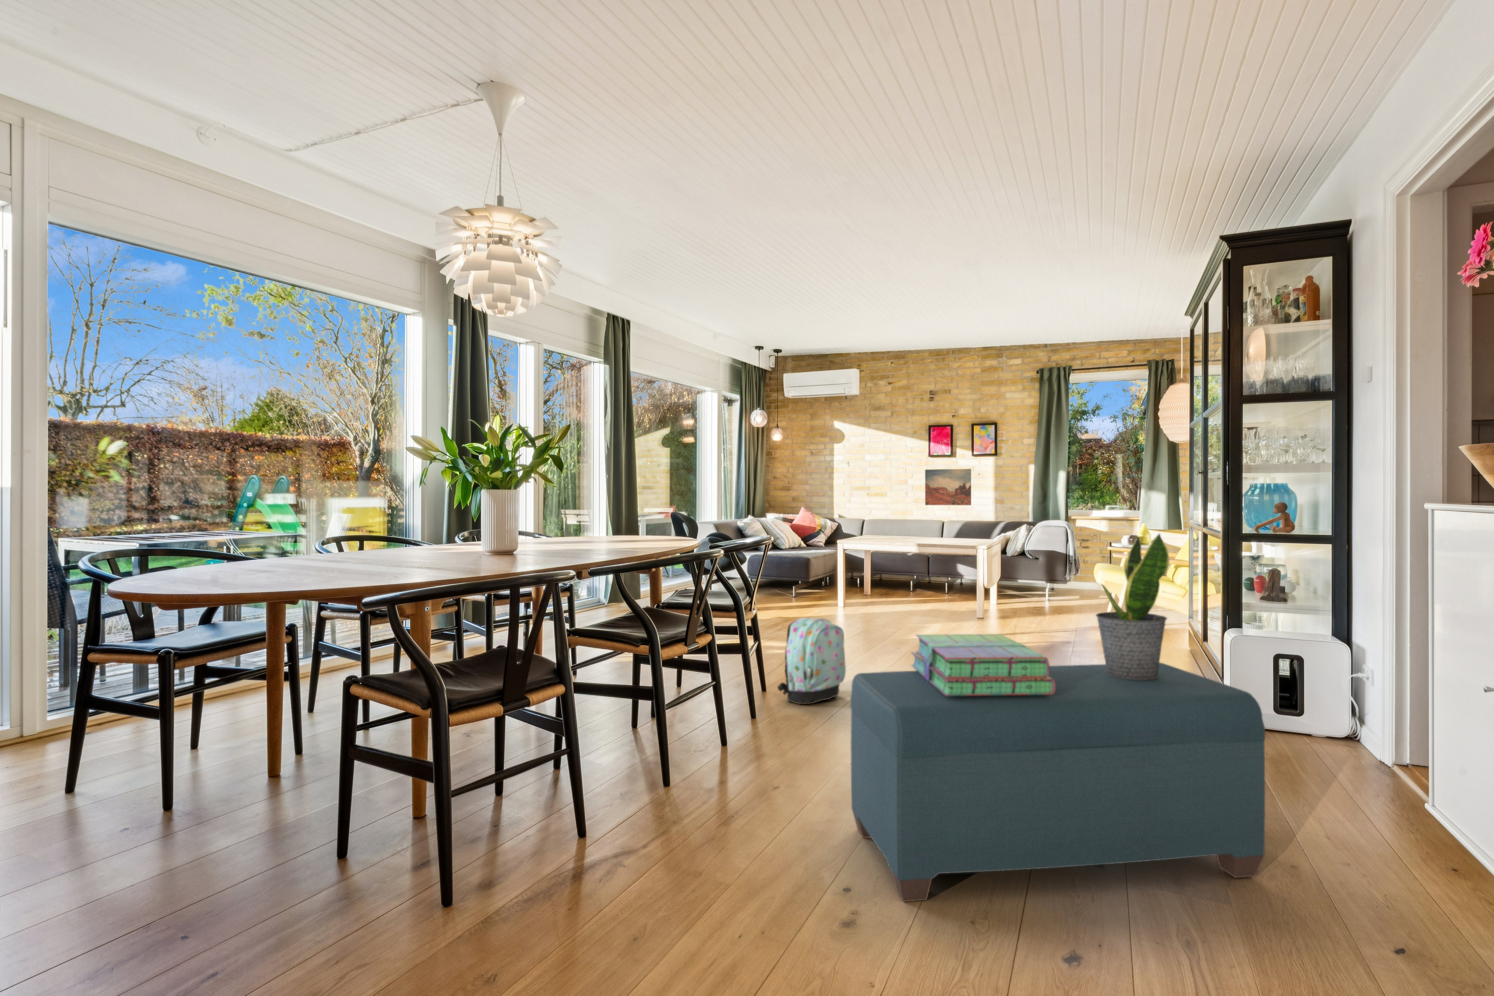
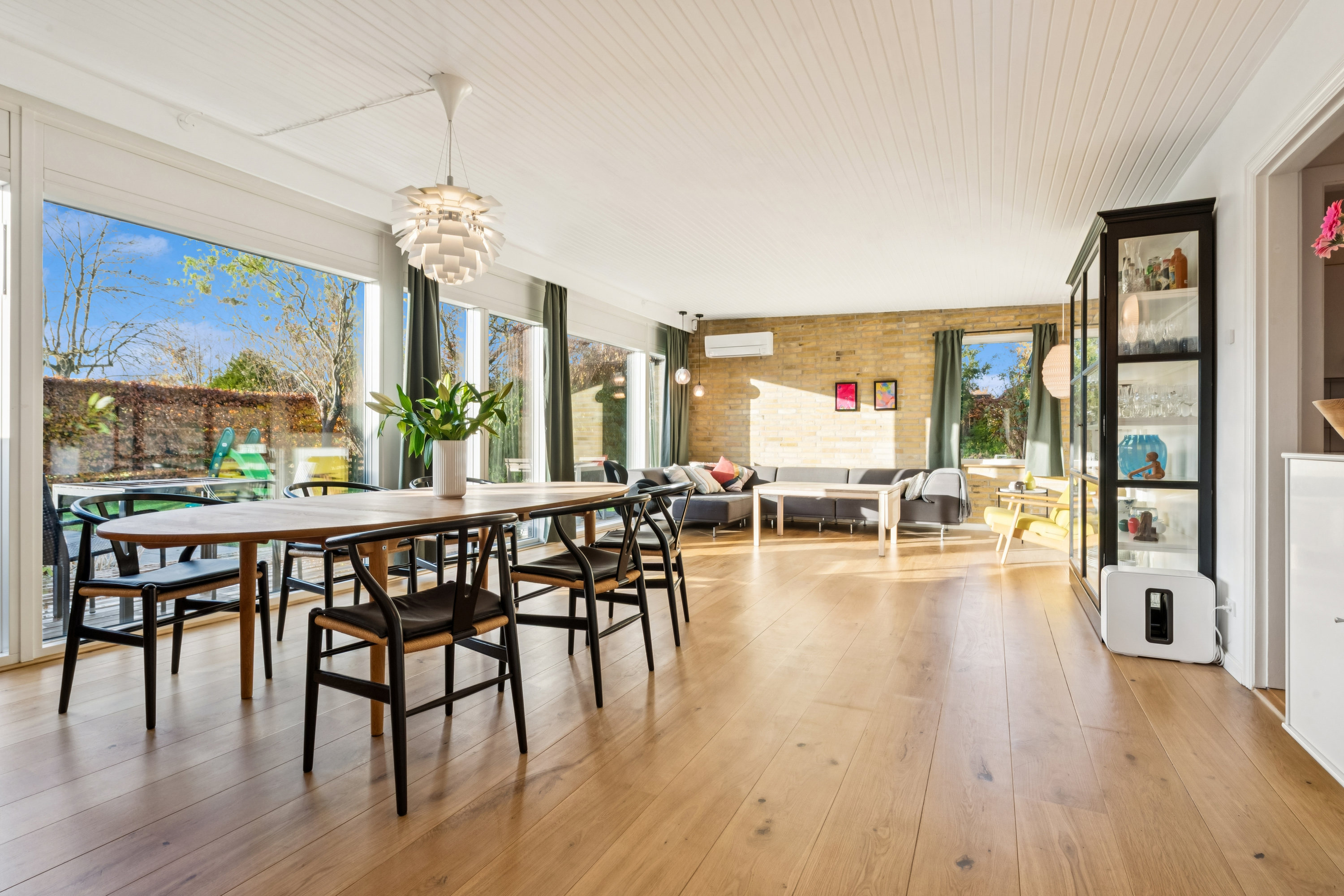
- wall art [925,468,972,506]
- bench [849,661,1265,903]
- potted plant [1095,532,1169,680]
- stack of books [910,634,1055,696]
- backpack [777,618,846,705]
